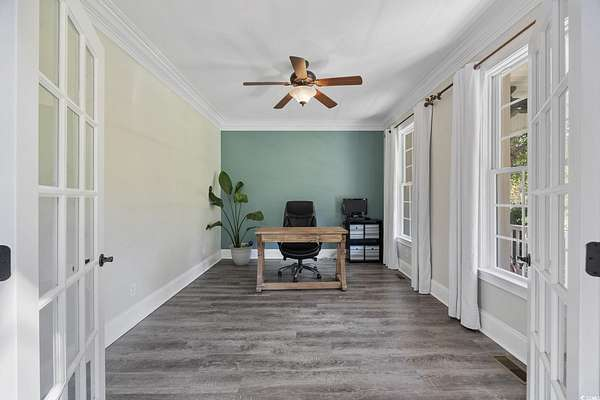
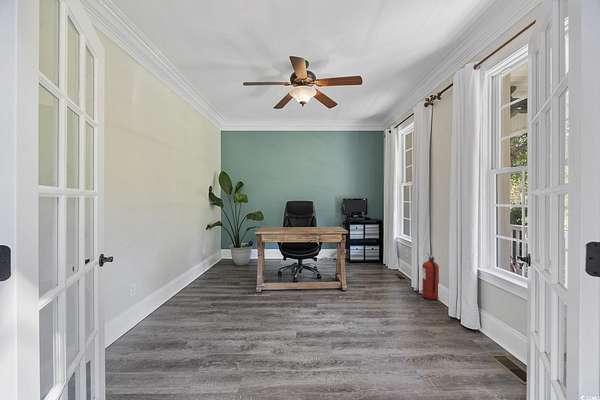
+ fire extinguisher [422,252,440,300]
